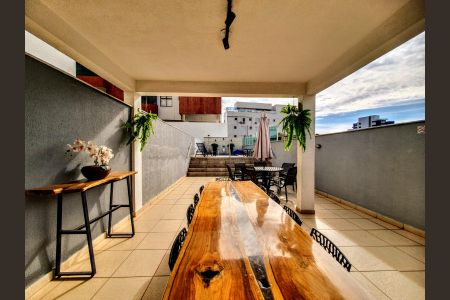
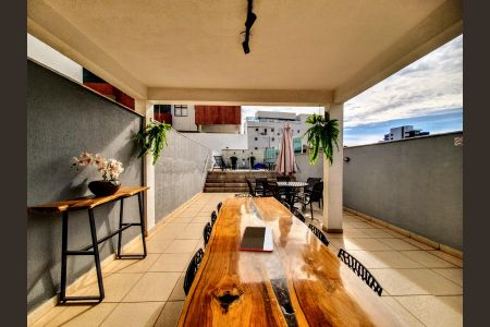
+ cutting board [238,226,274,252]
